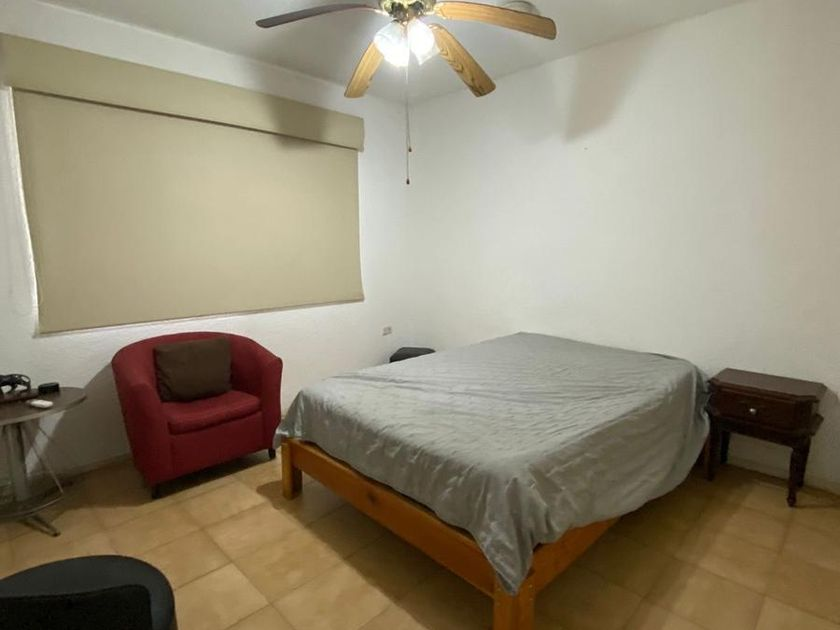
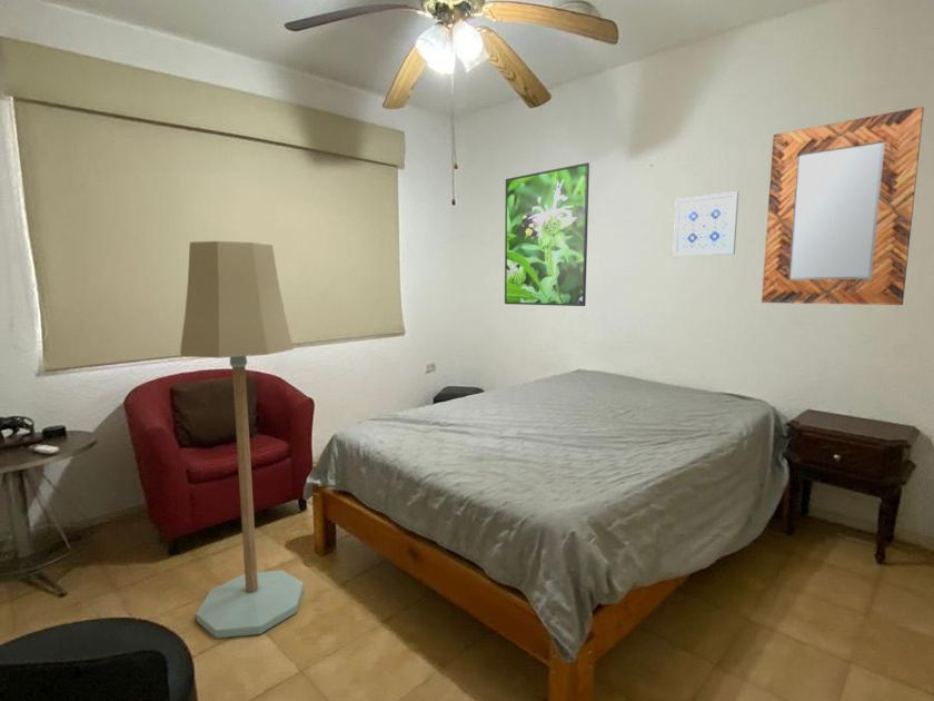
+ wall art [672,190,739,258]
+ home mirror [761,106,925,306]
+ floor lamp [179,240,305,639]
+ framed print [504,161,590,307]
